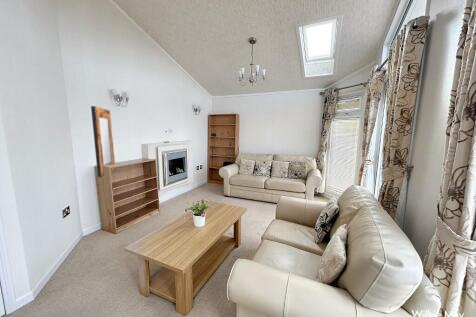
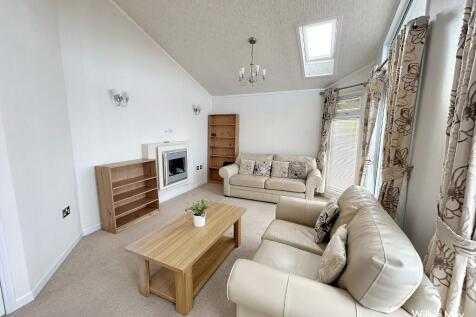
- home mirror [90,105,116,178]
